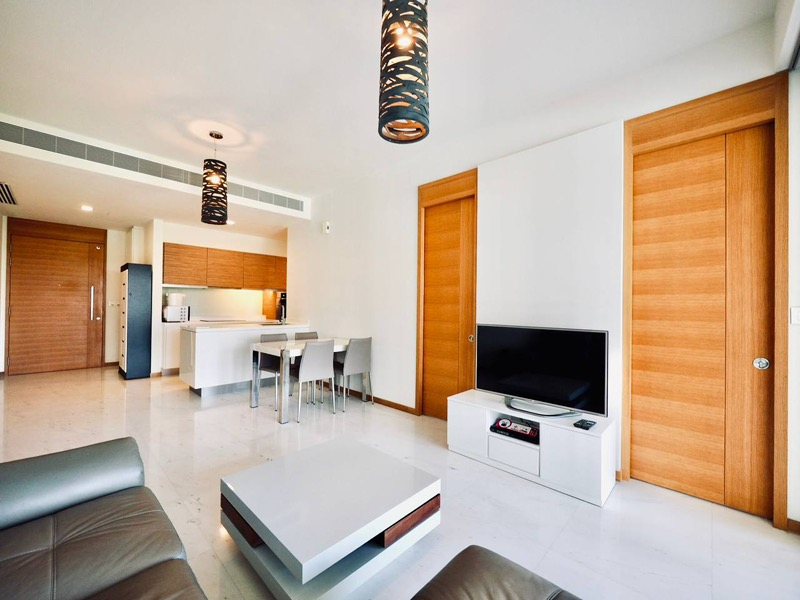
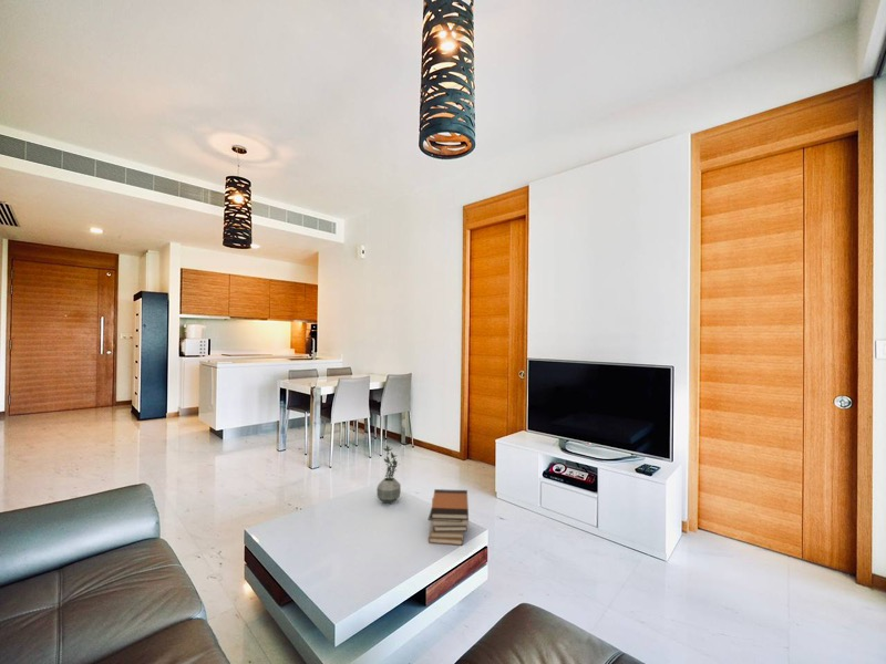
+ potted plant [375,444,402,505]
+ book stack [427,488,470,546]
